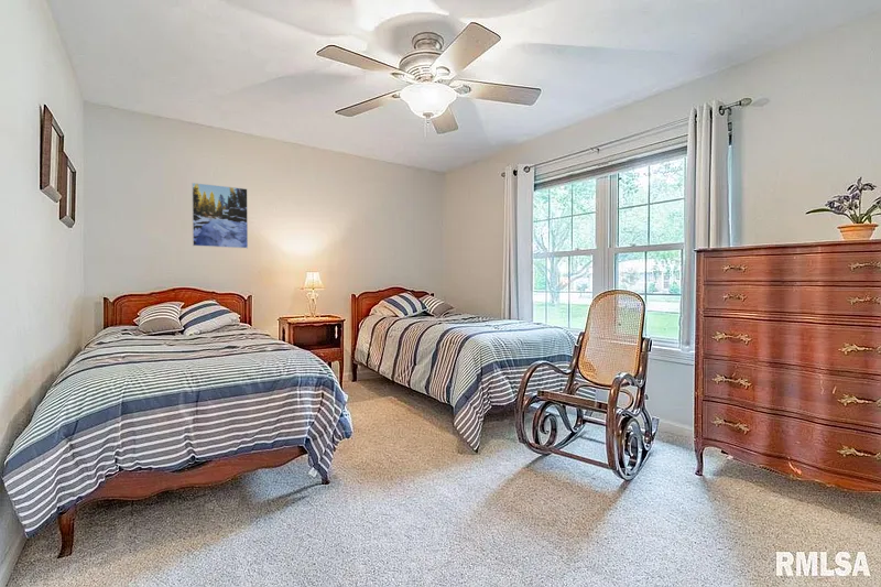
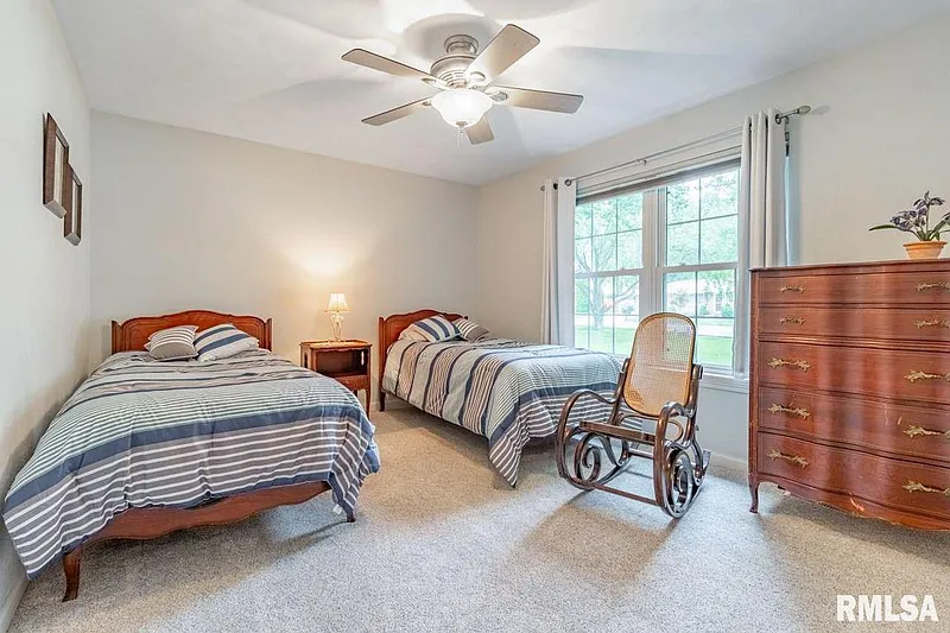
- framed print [191,182,249,249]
